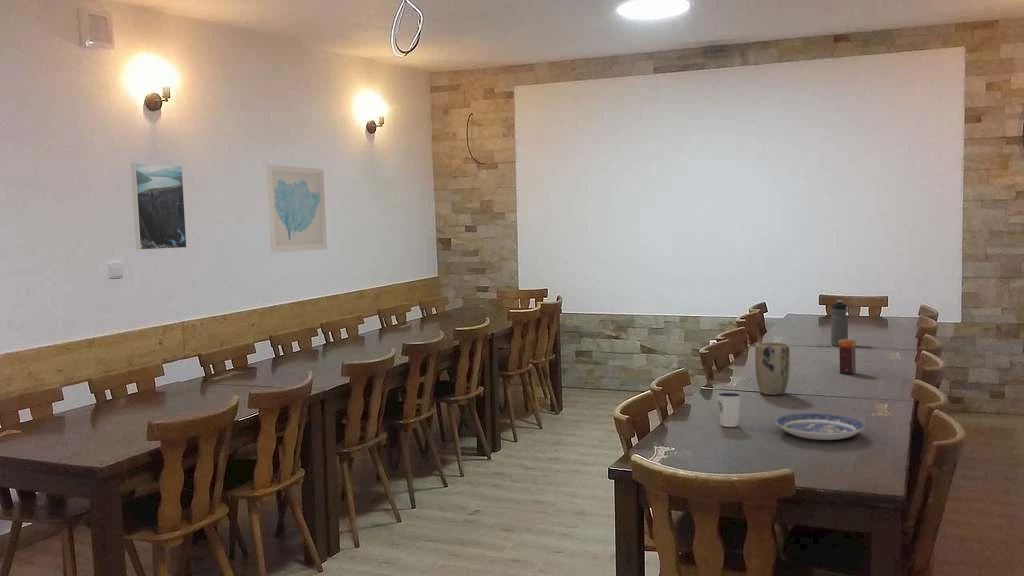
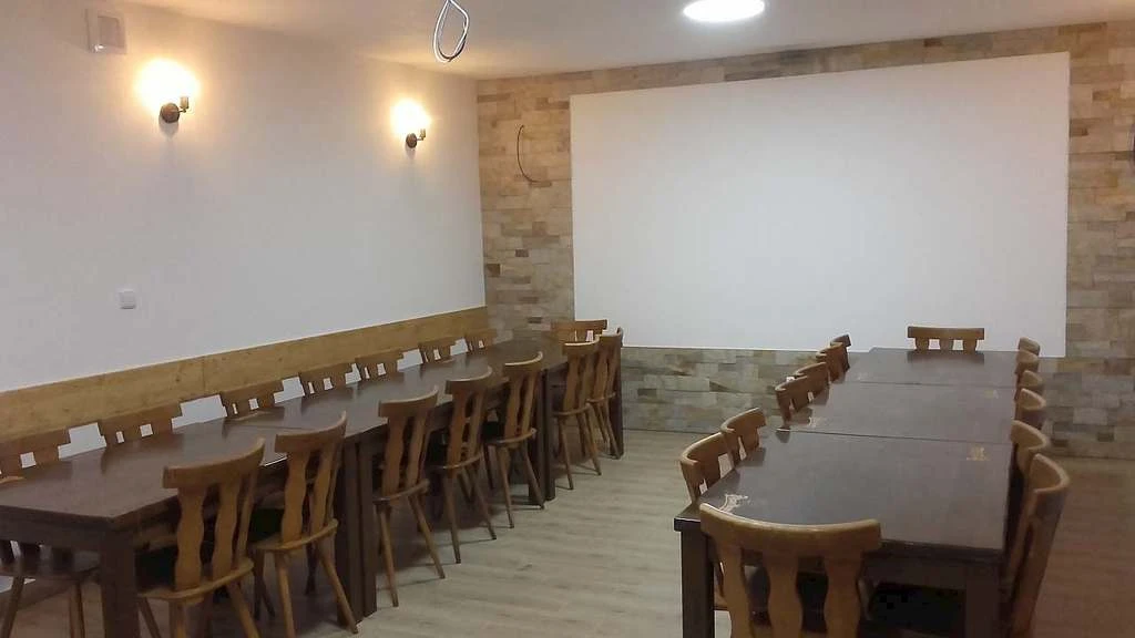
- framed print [130,162,188,251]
- candle [838,338,857,375]
- dixie cup [715,391,743,428]
- wall art [266,164,328,254]
- plant pot [754,341,791,396]
- water bottle [830,300,849,347]
- plate [775,412,865,441]
